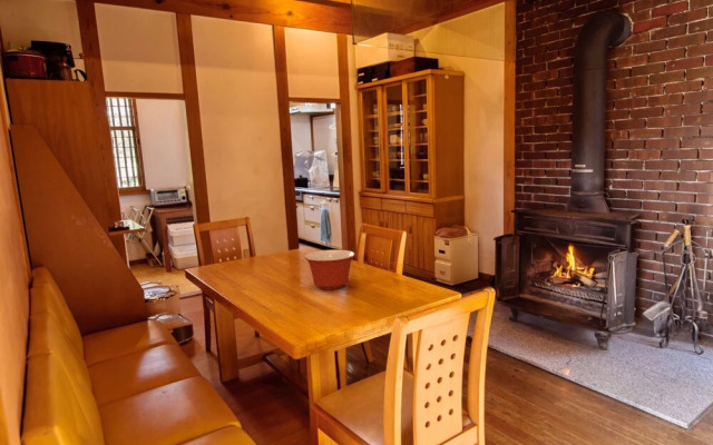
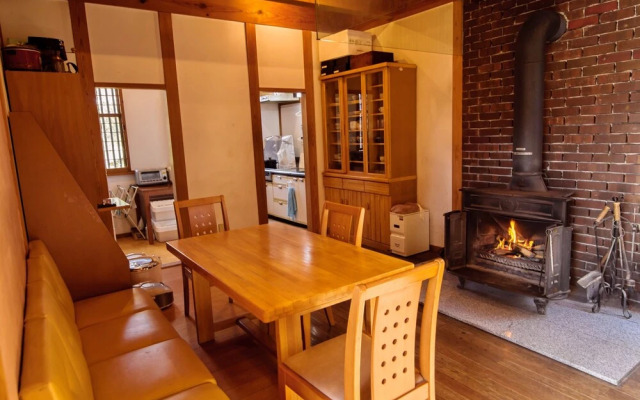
- mixing bowl [303,249,356,290]
